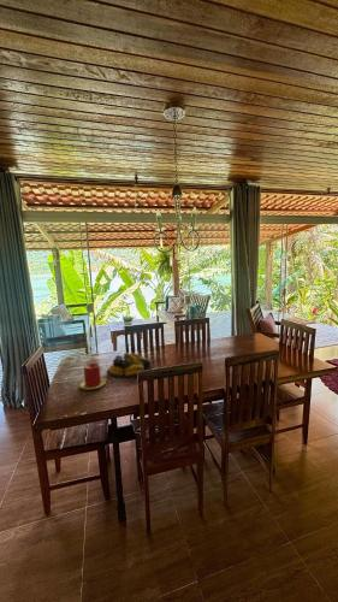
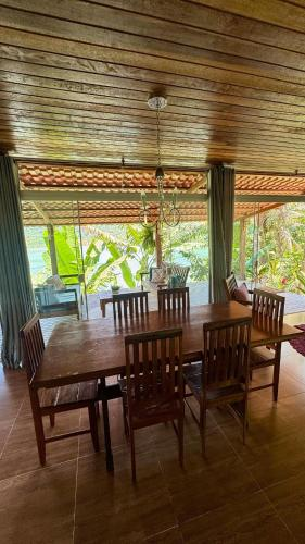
- fruit bowl [106,352,153,378]
- candle [78,362,107,390]
